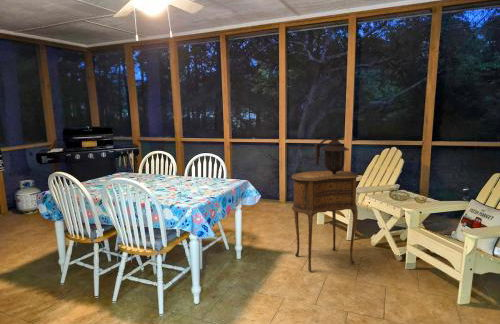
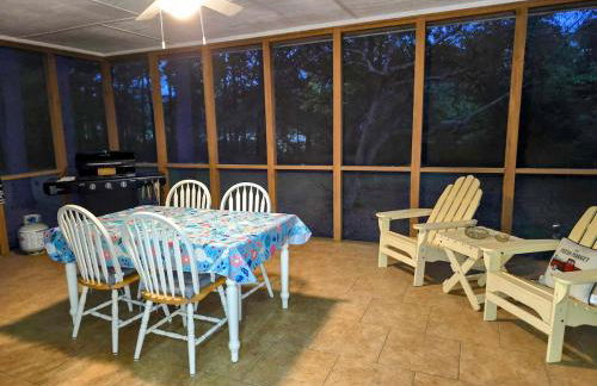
- side table [291,170,360,272]
- lantern [314,137,351,174]
